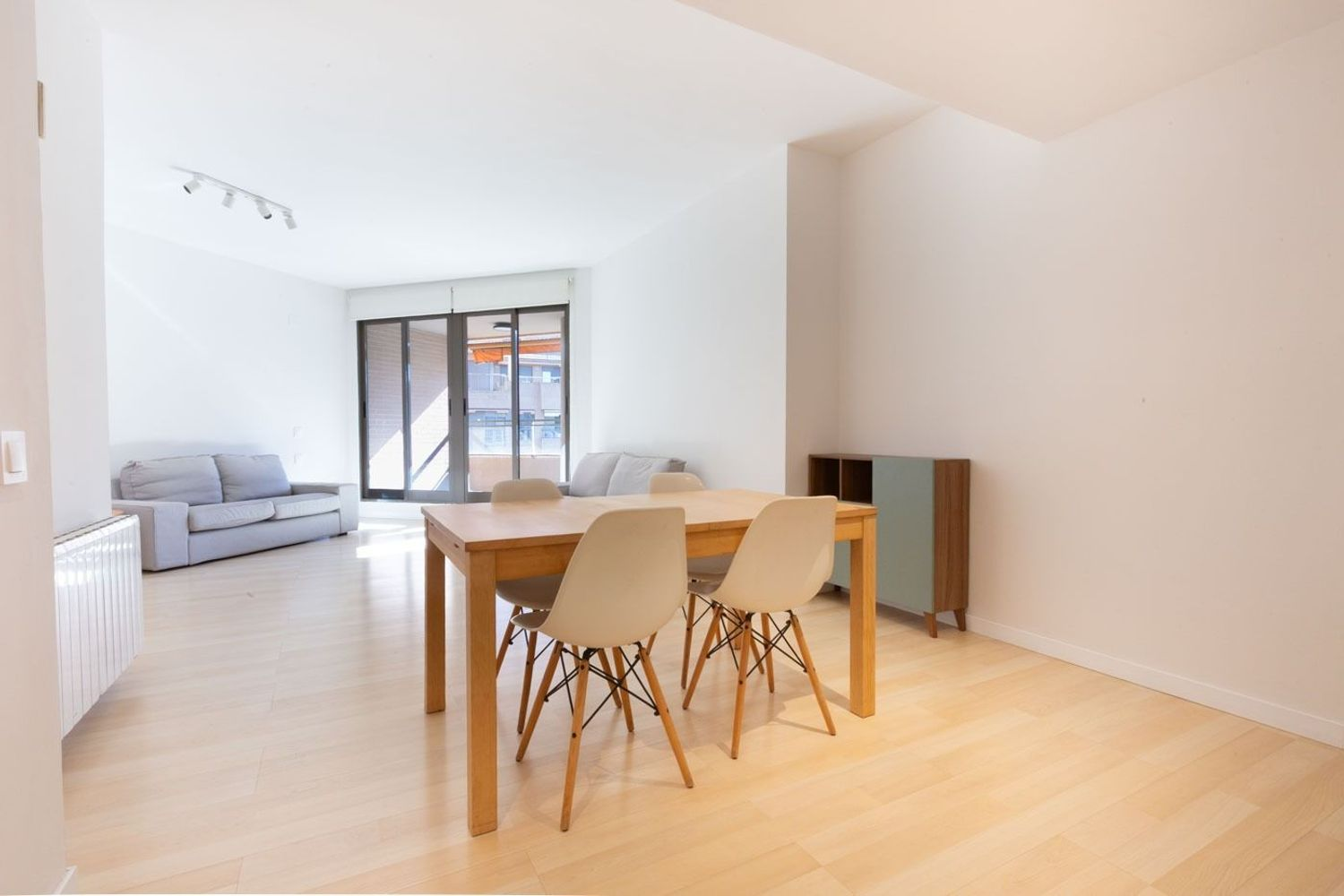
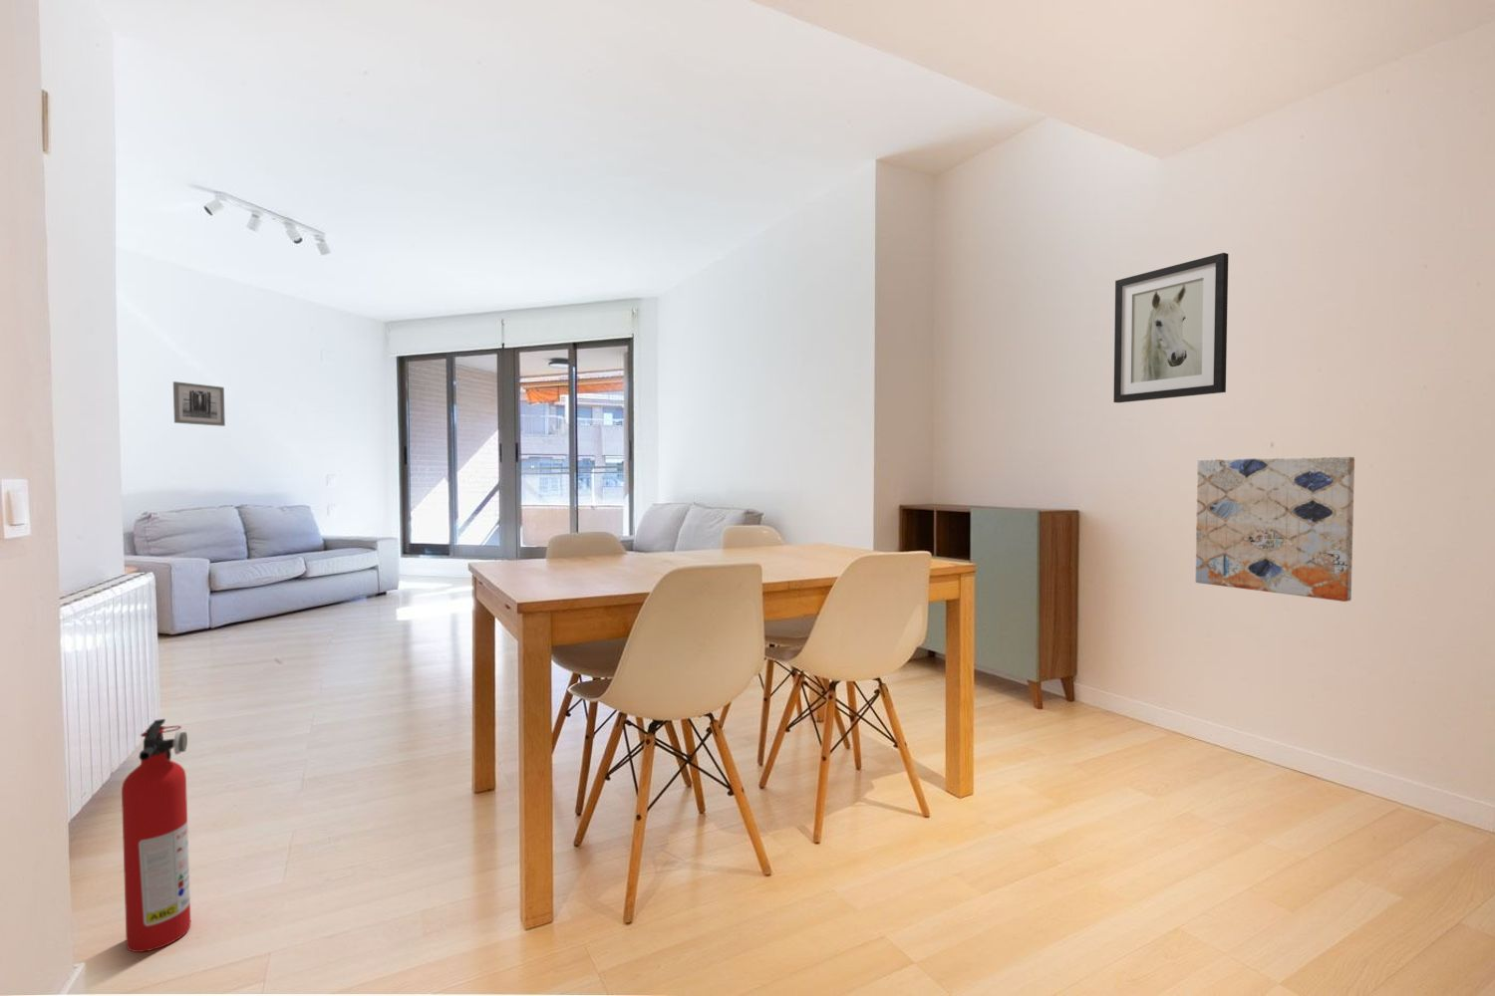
+ wall art [172,380,226,427]
+ wall art [1112,252,1229,404]
+ wall art [1194,456,1356,602]
+ fire extinguisher [120,718,191,953]
